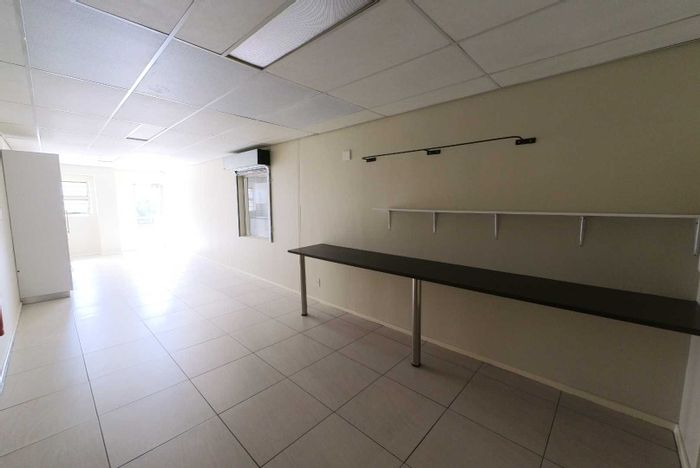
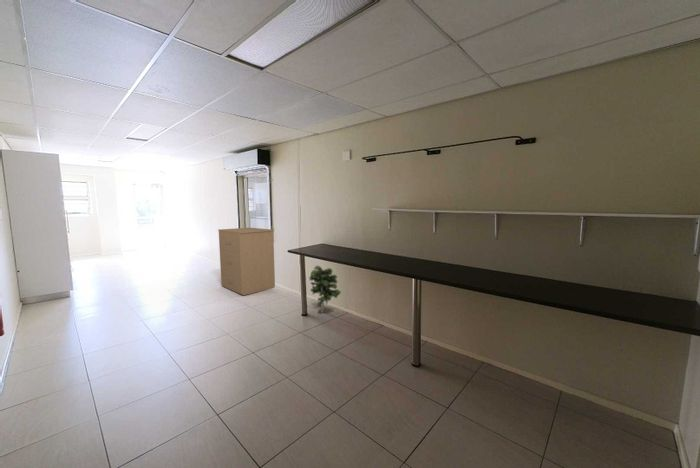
+ filing cabinet [217,227,276,296]
+ indoor plant [309,265,342,314]
